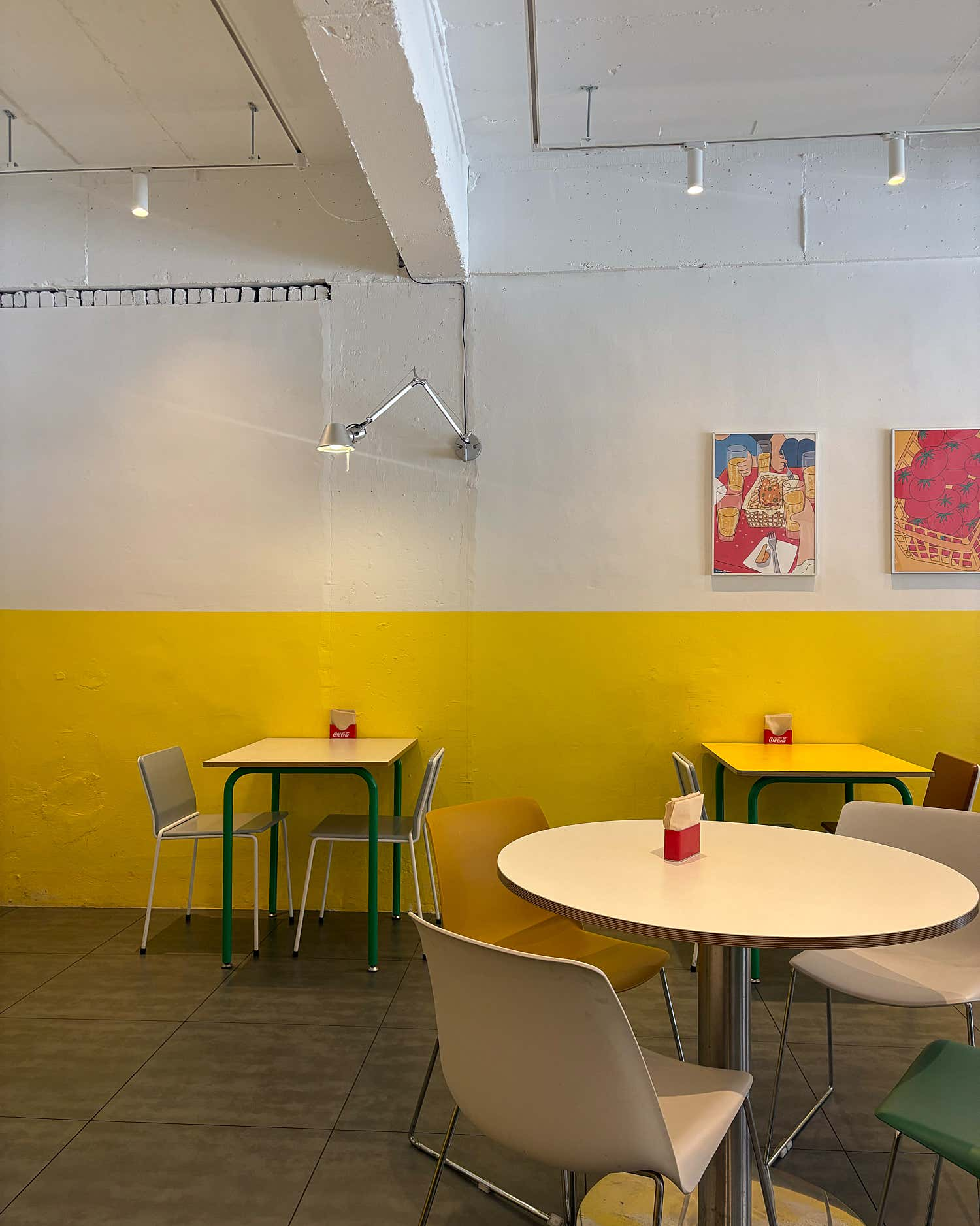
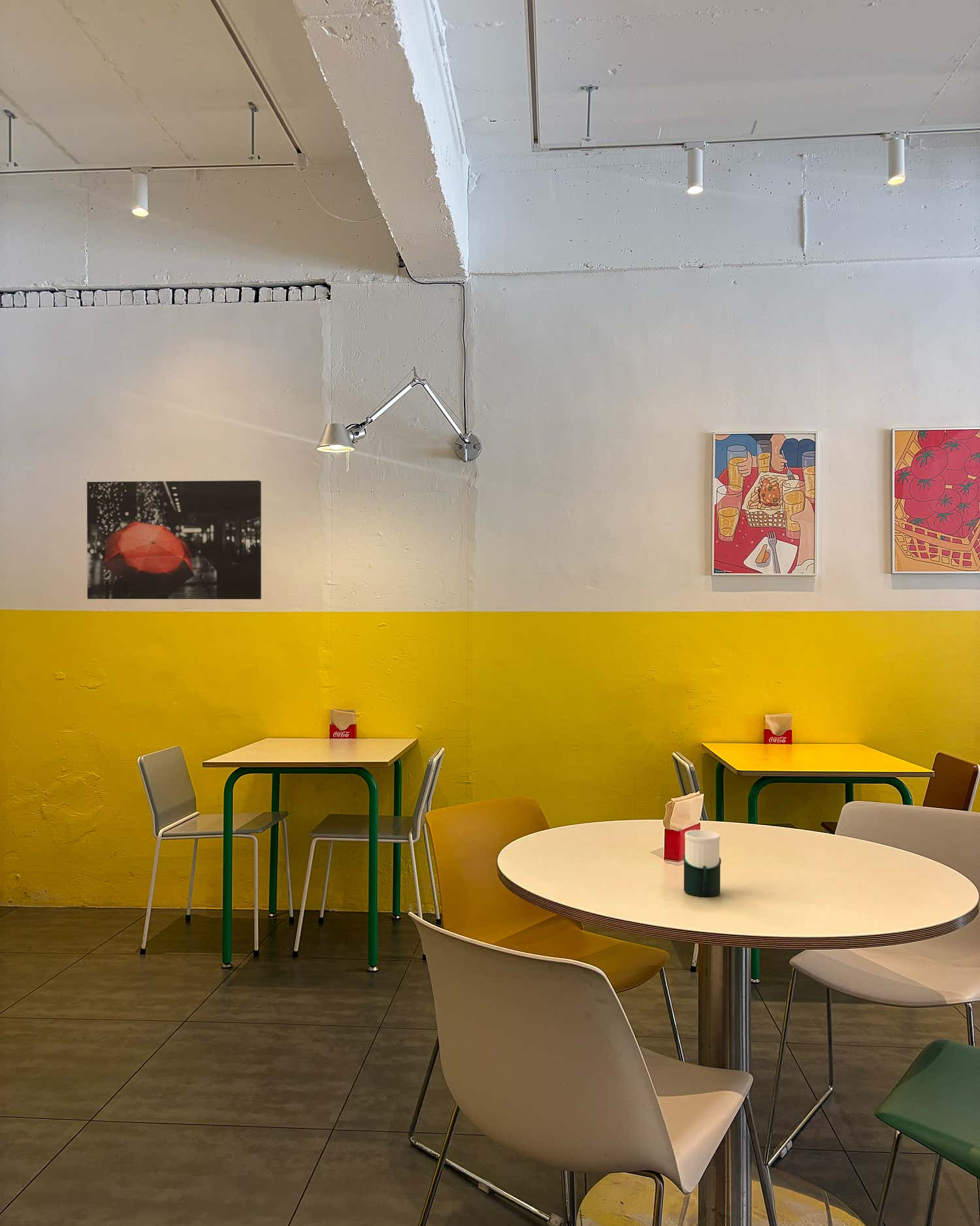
+ wall art [86,480,262,600]
+ cup [683,830,722,897]
